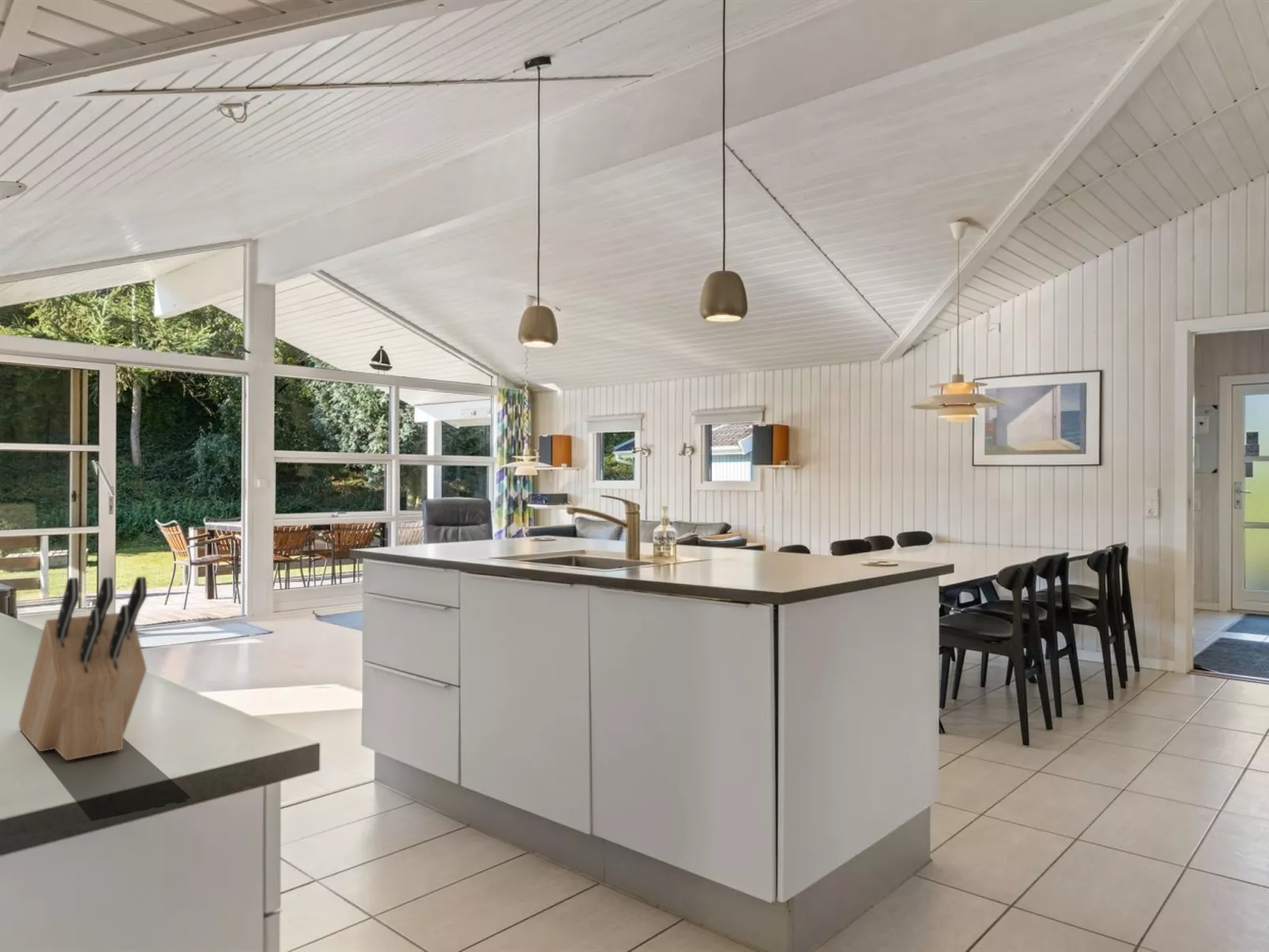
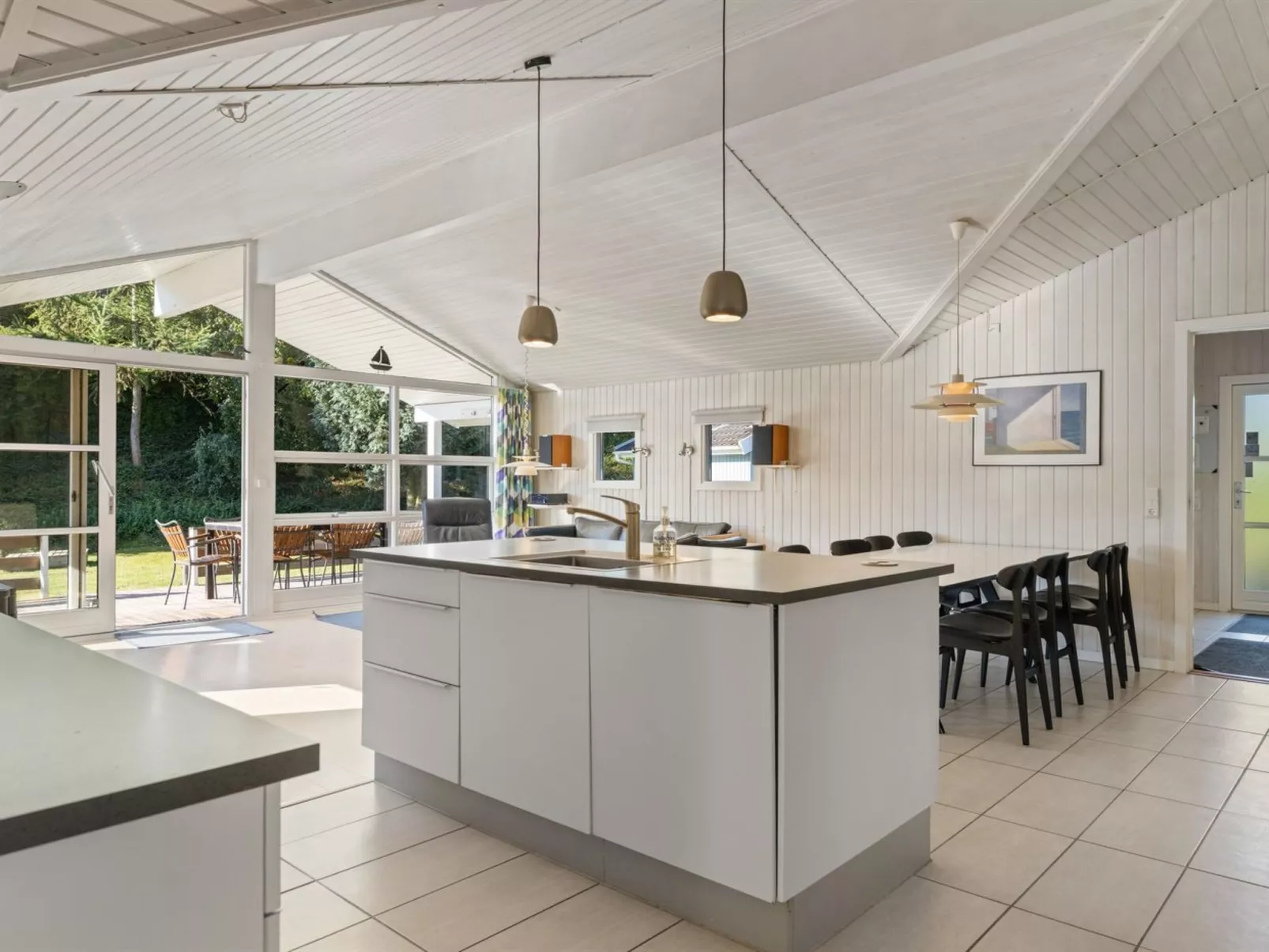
- knife block [18,576,148,762]
